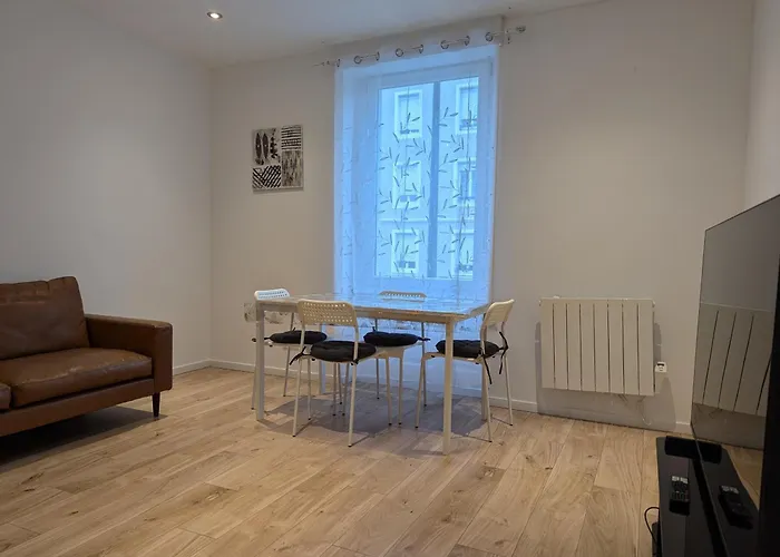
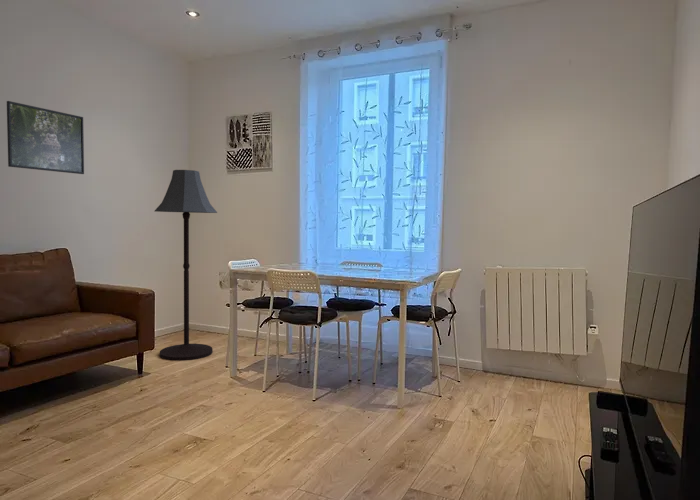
+ floor lamp [154,169,218,362]
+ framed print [6,100,85,175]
